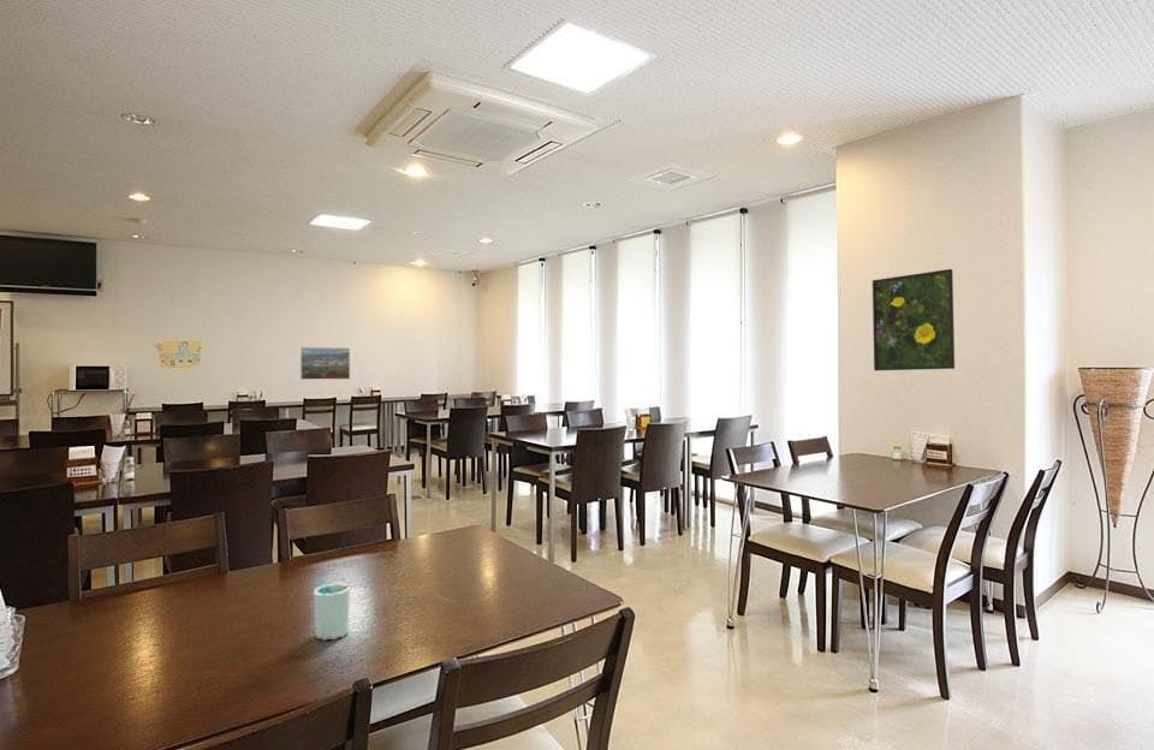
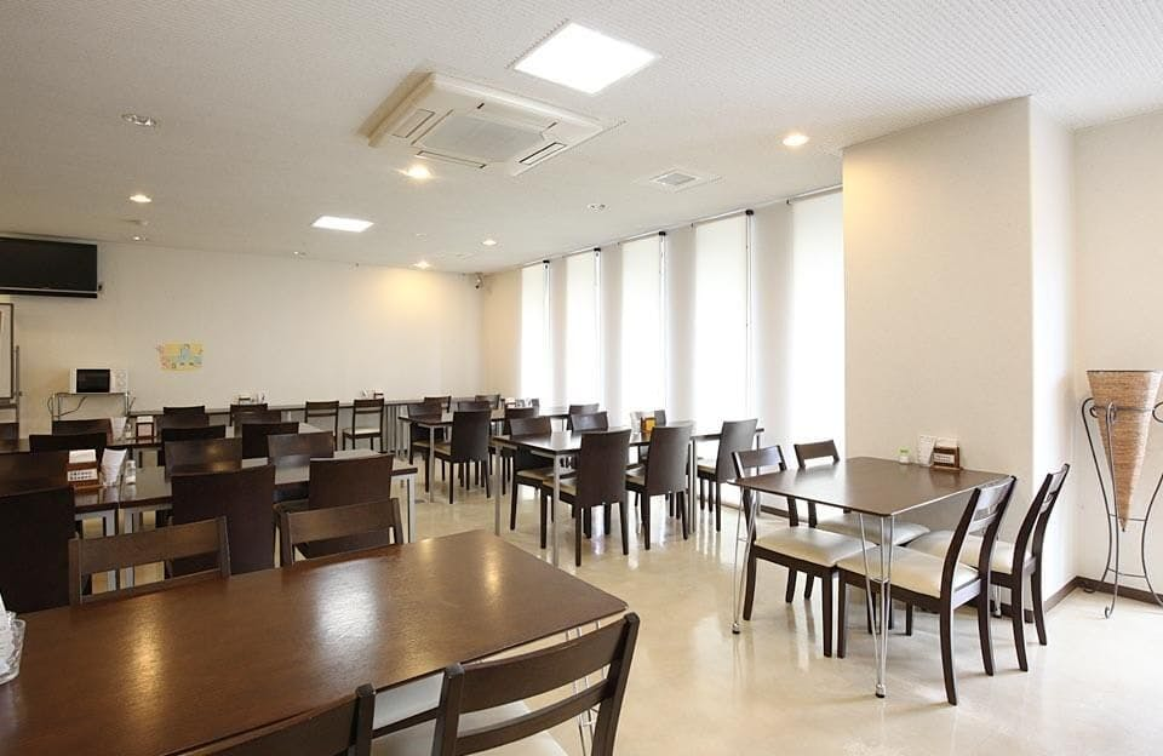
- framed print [299,346,351,381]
- cup [313,578,352,642]
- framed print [872,268,956,371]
